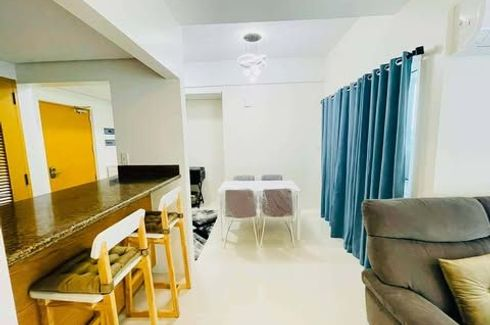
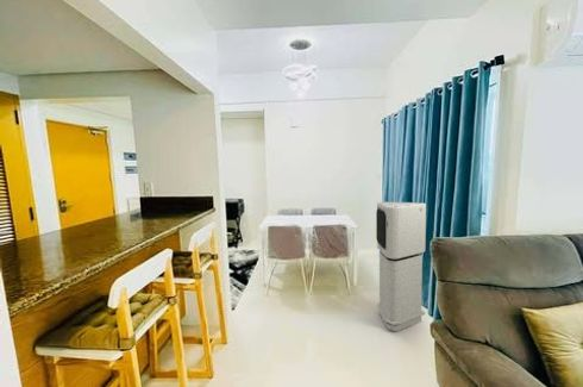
+ air purifier [375,200,427,332]
